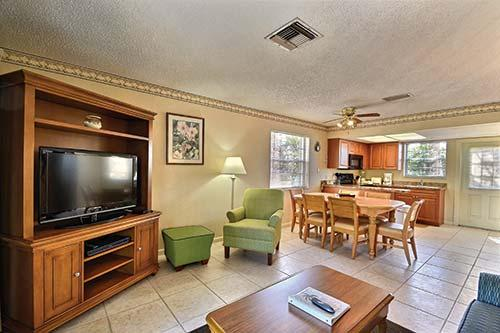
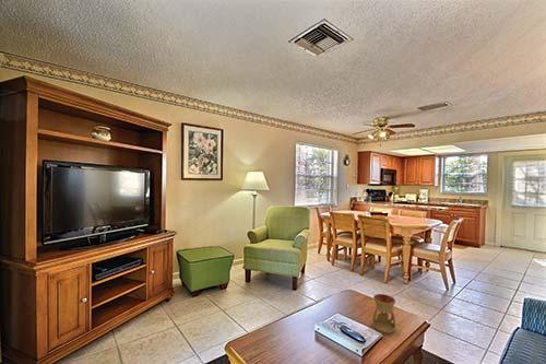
+ oil burner [371,293,396,334]
